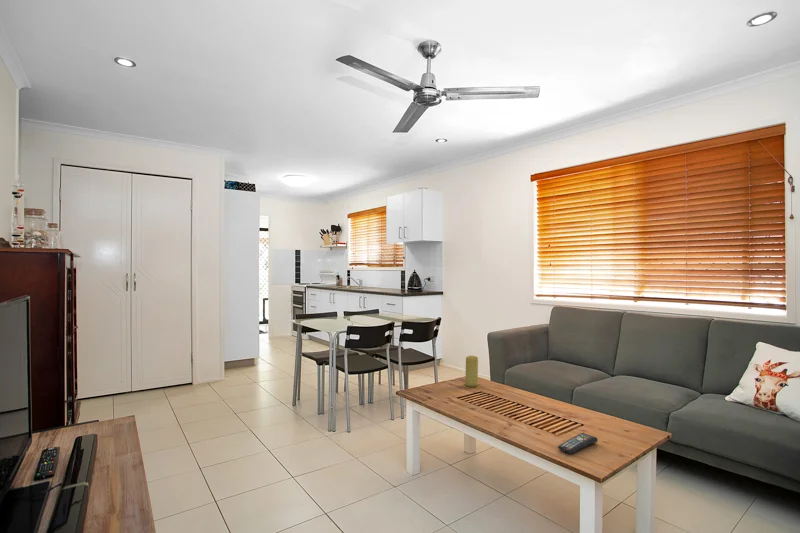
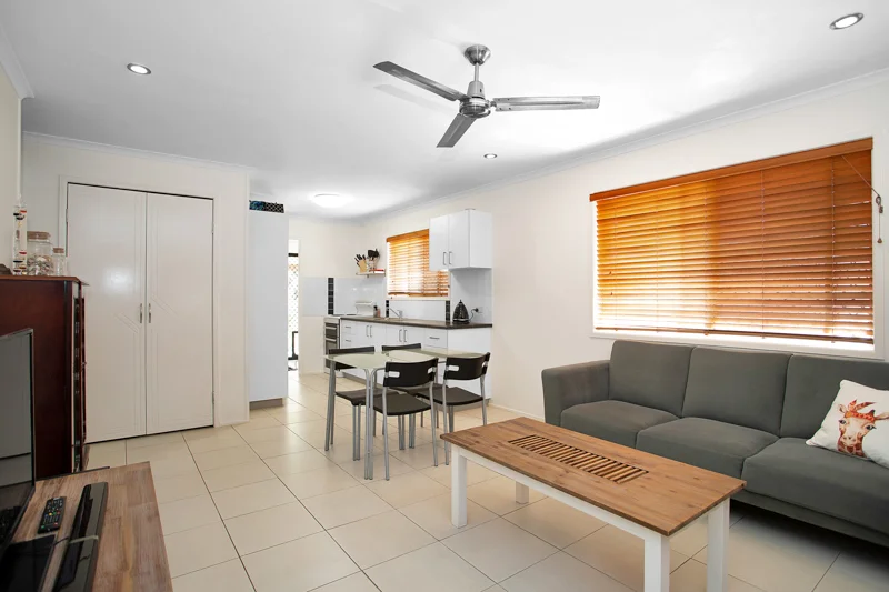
- candle [462,355,481,389]
- remote control [557,432,599,455]
